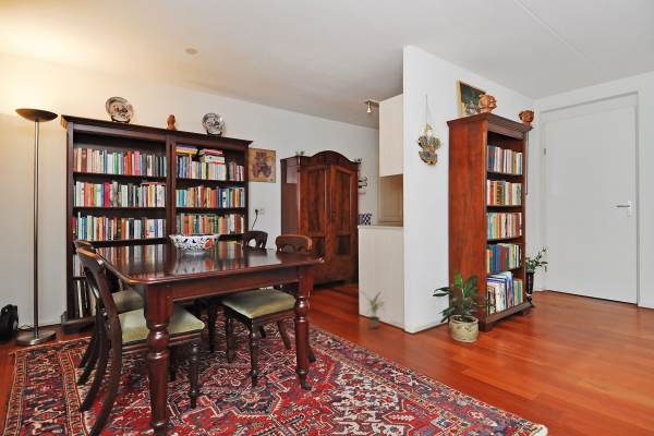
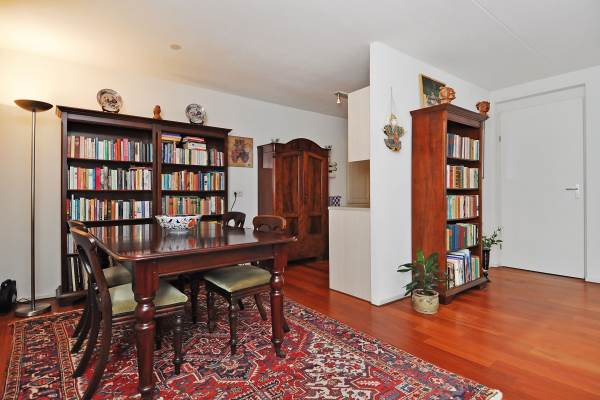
- potted plant [358,290,386,329]
